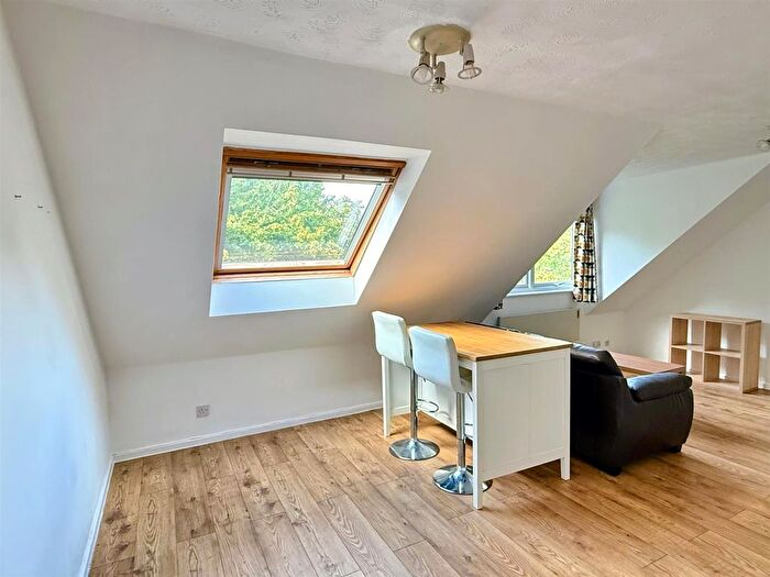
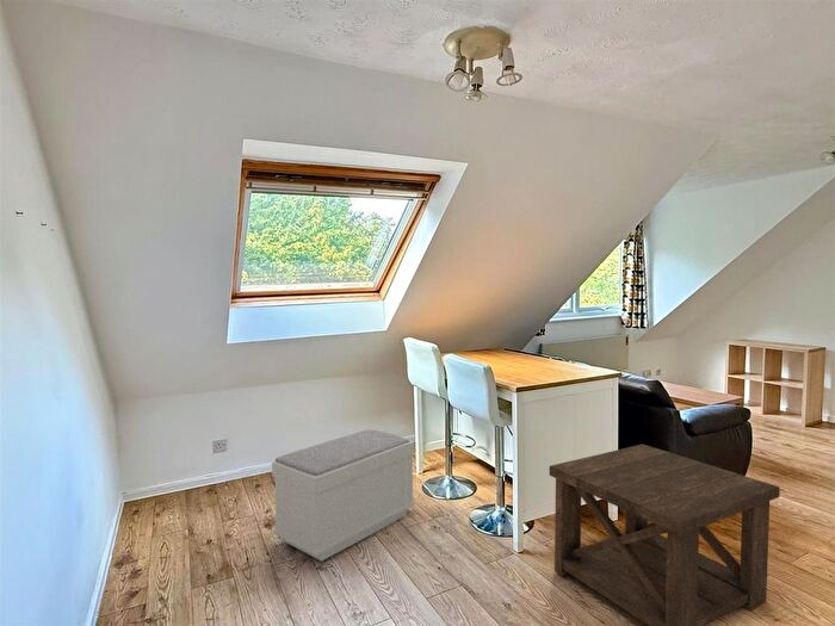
+ side table [549,444,781,626]
+ bench [271,428,416,562]
